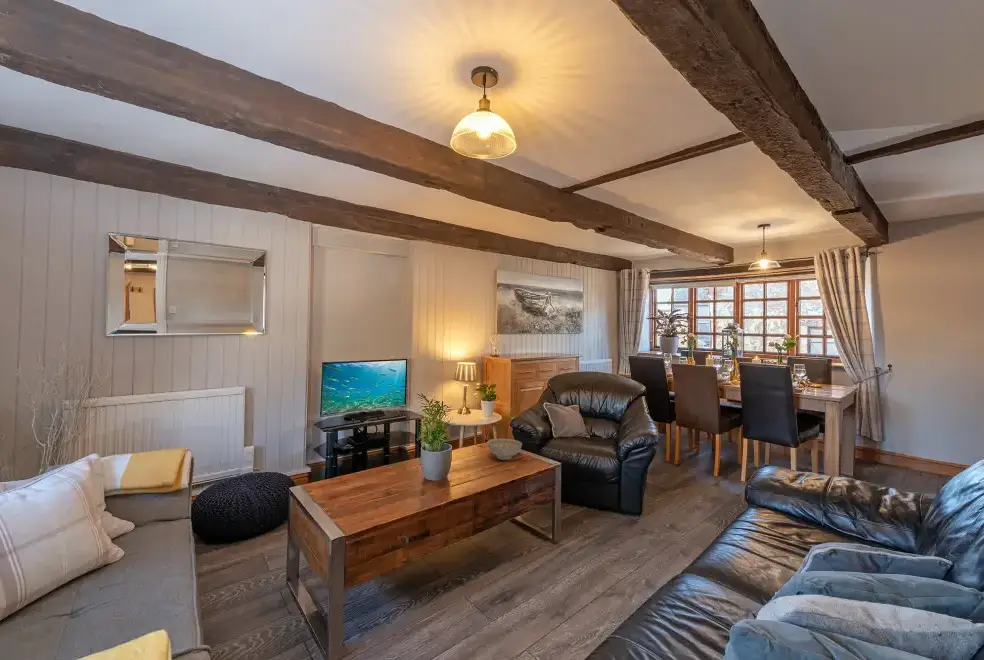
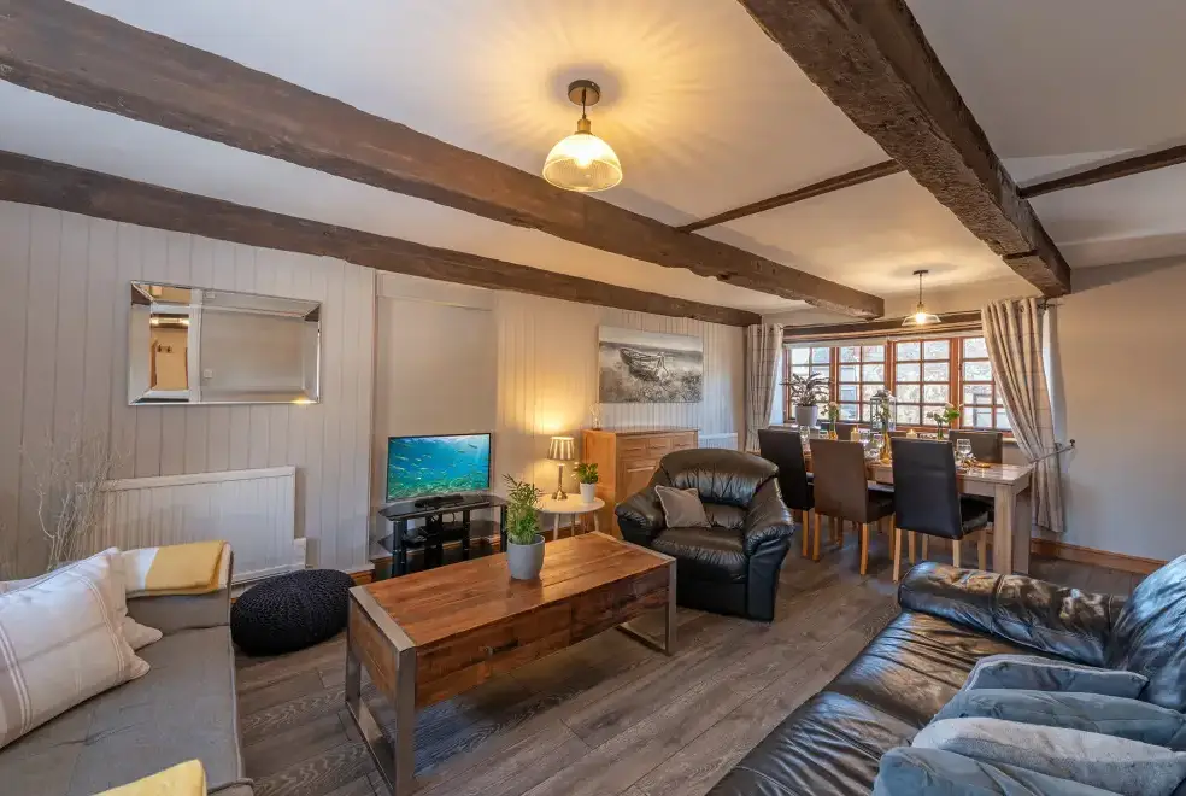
- decorative bowl [486,438,523,461]
